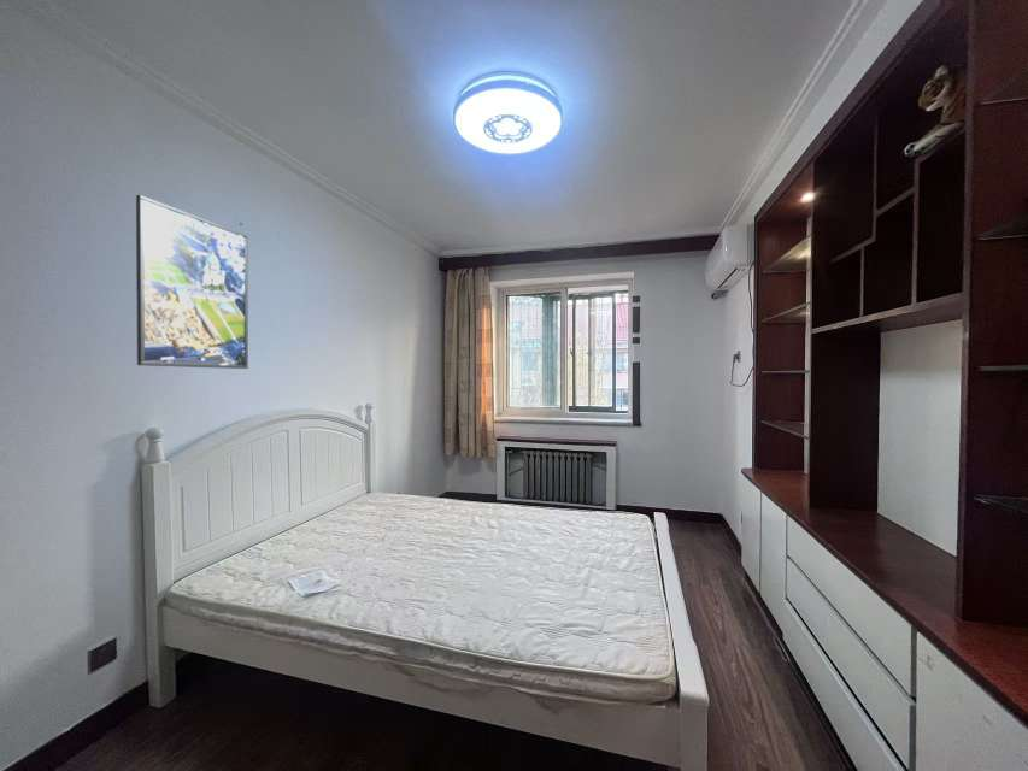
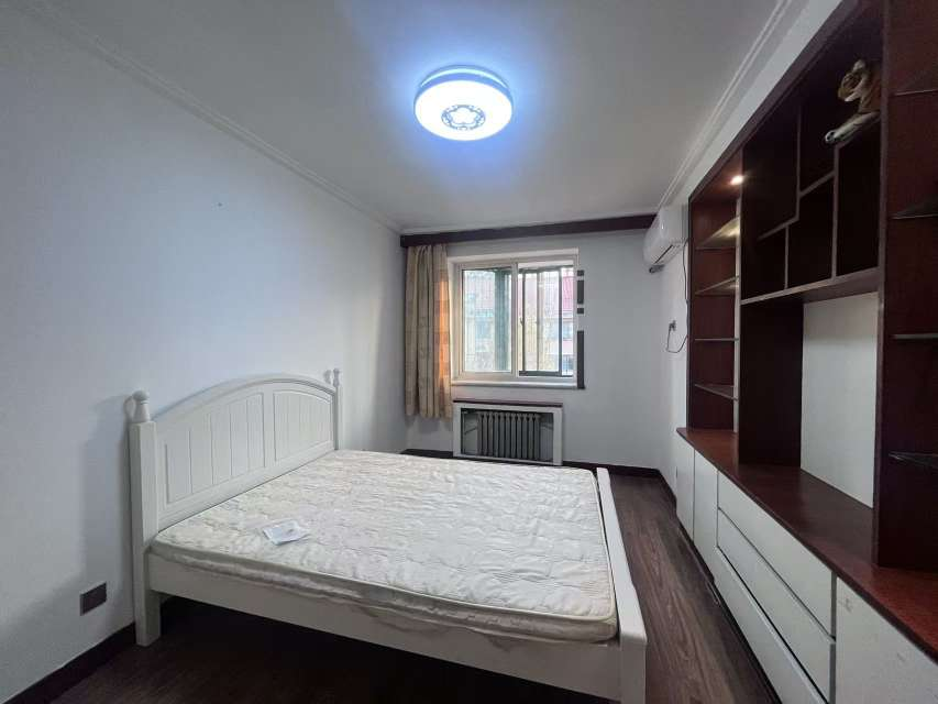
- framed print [135,194,249,370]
